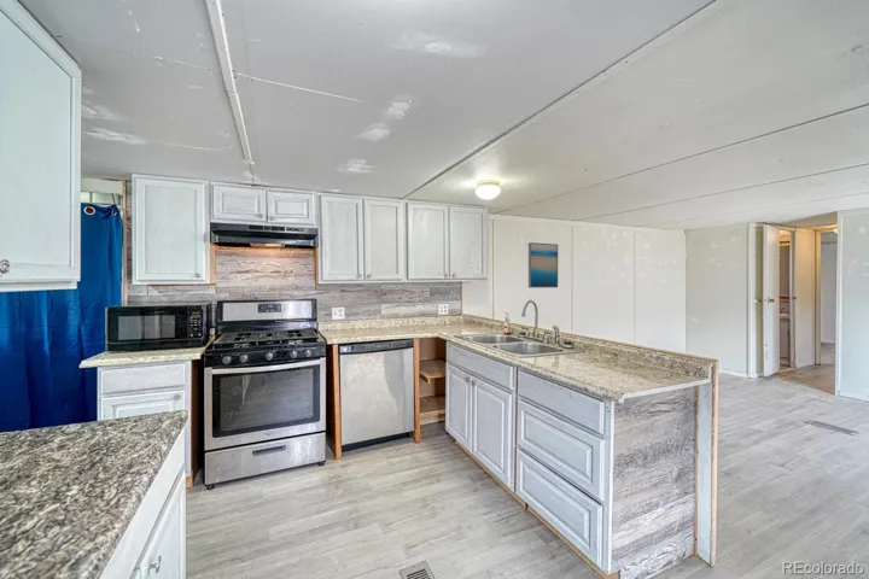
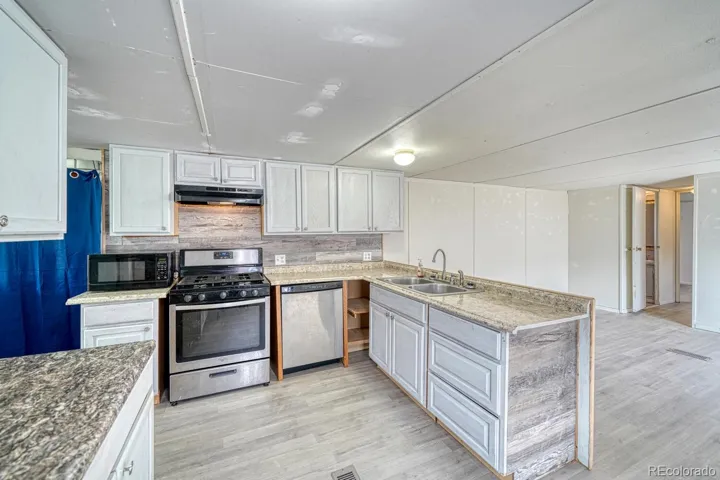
- wall art [527,241,559,290]
